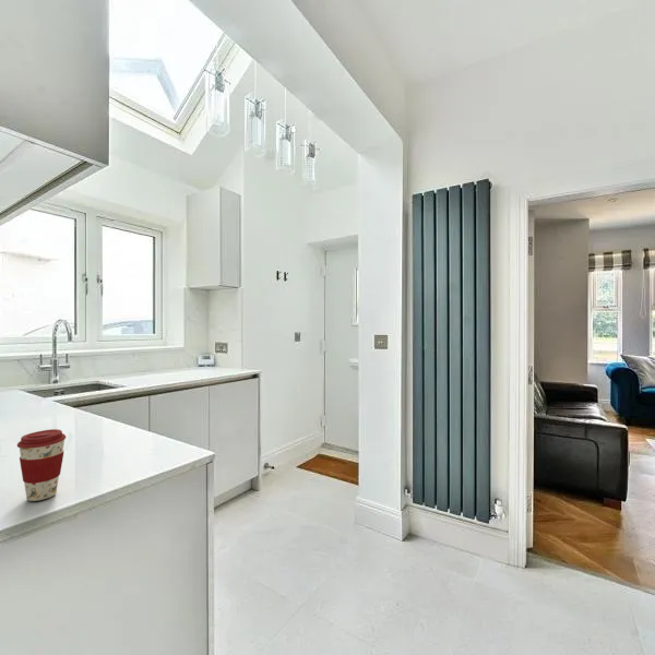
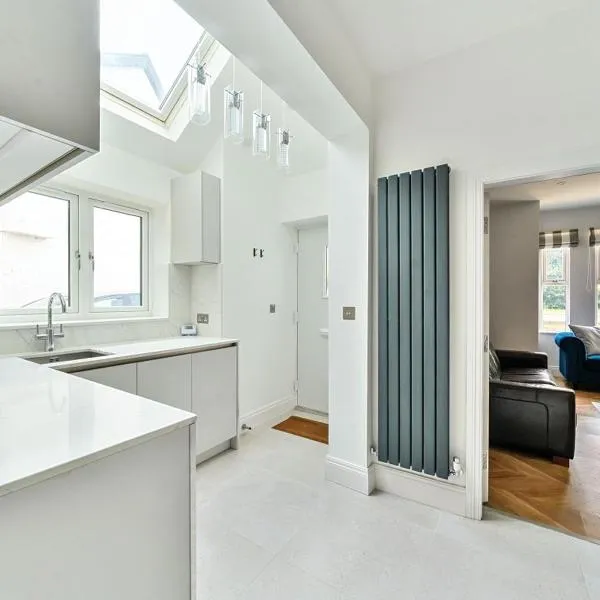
- coffee cup [16,428,67,502]
